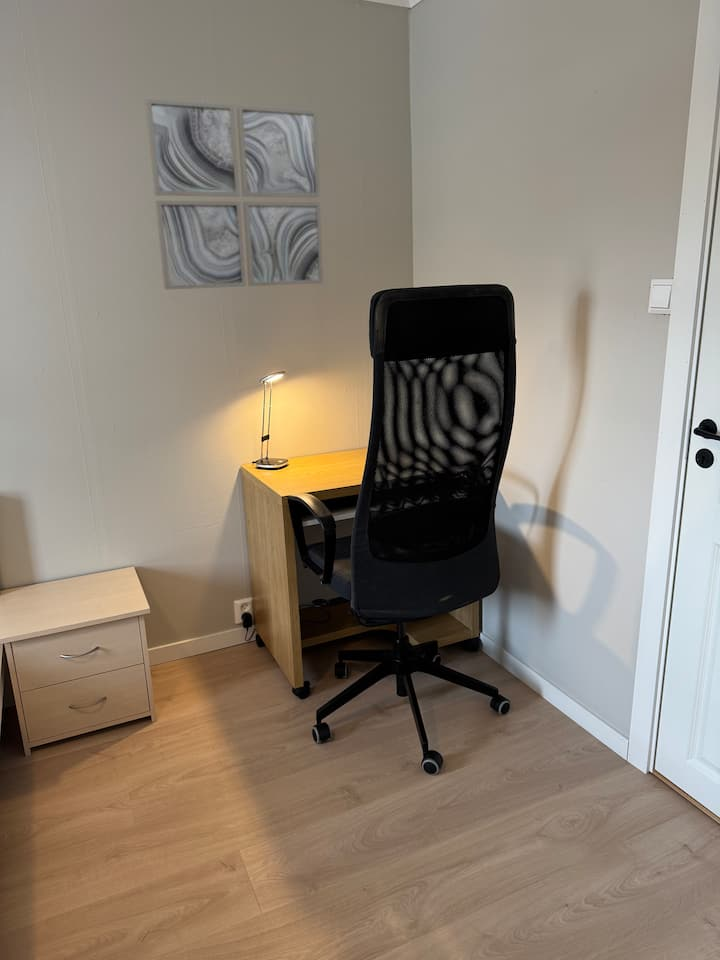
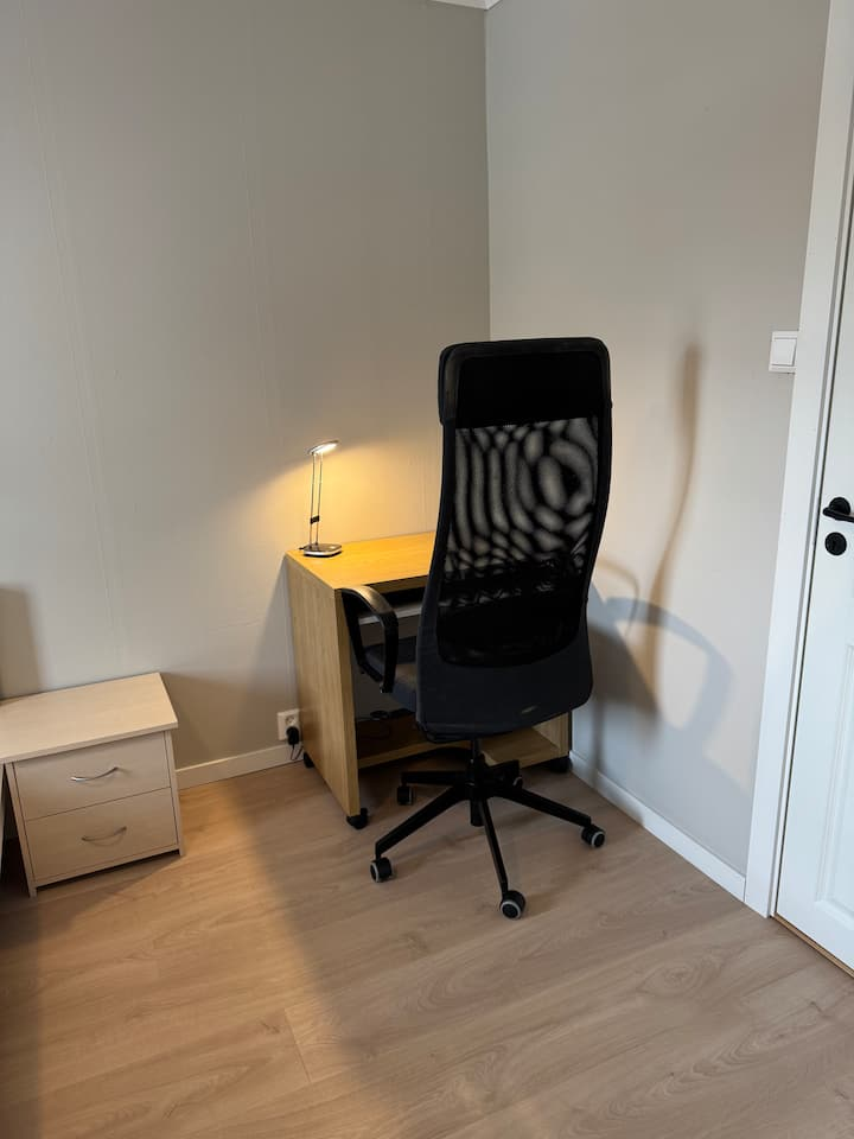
- wall art [144,98,324,291]
